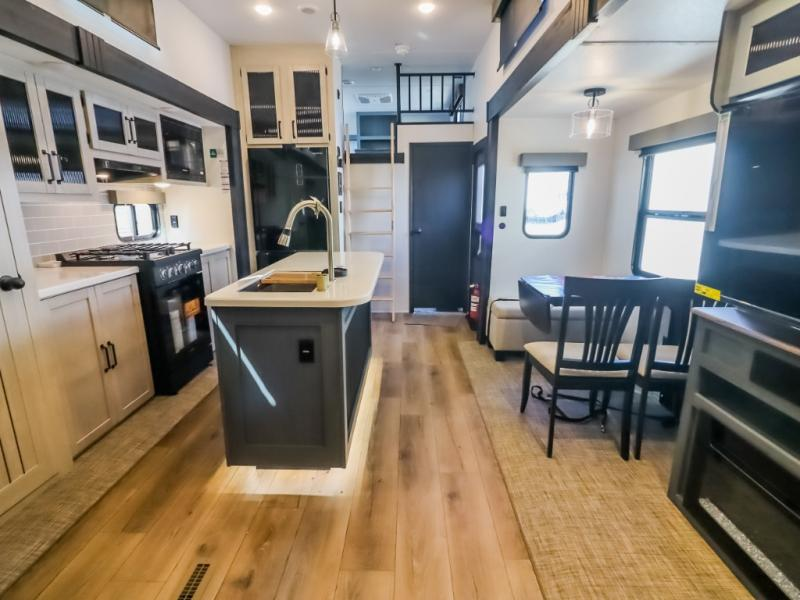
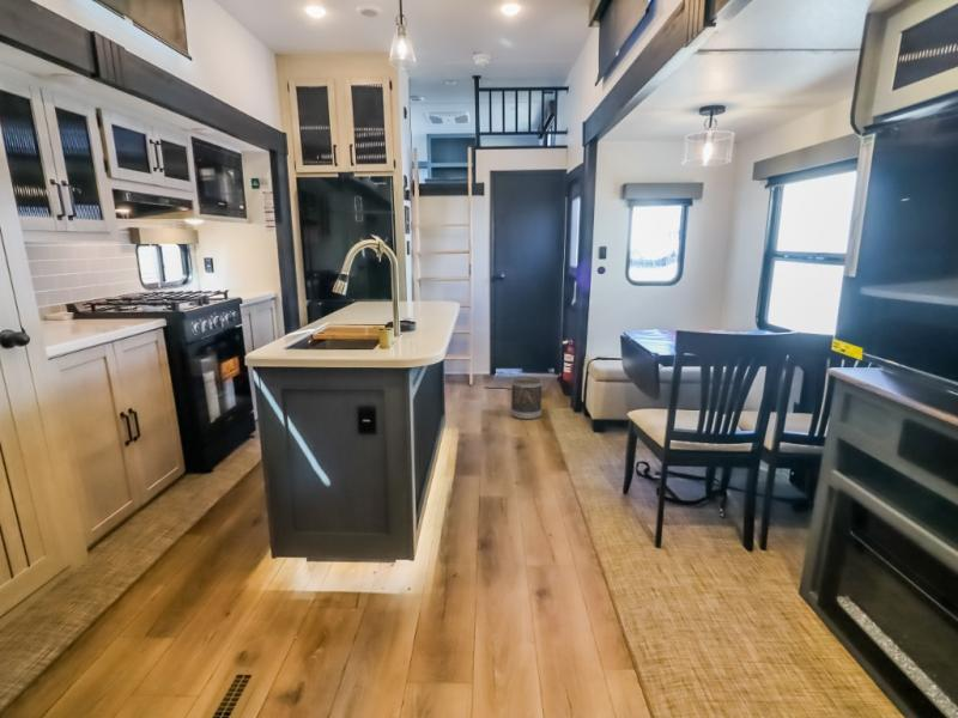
+ wastebasket [510,376,544,420]
